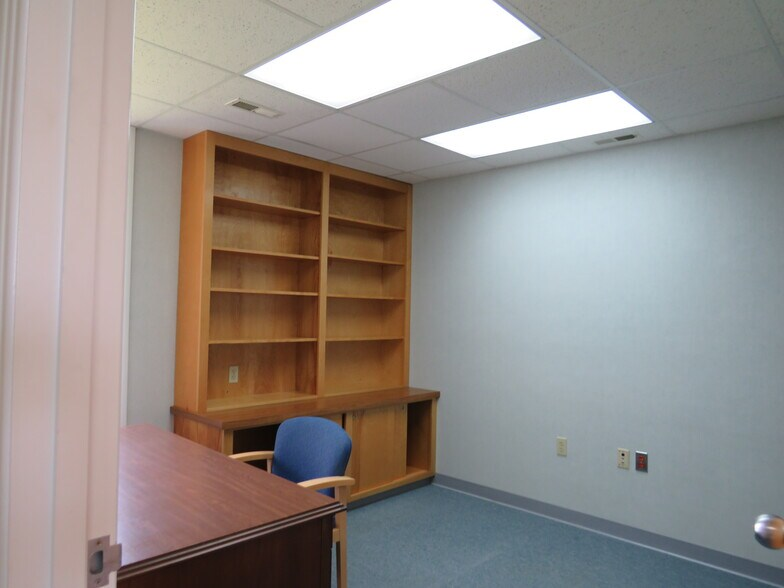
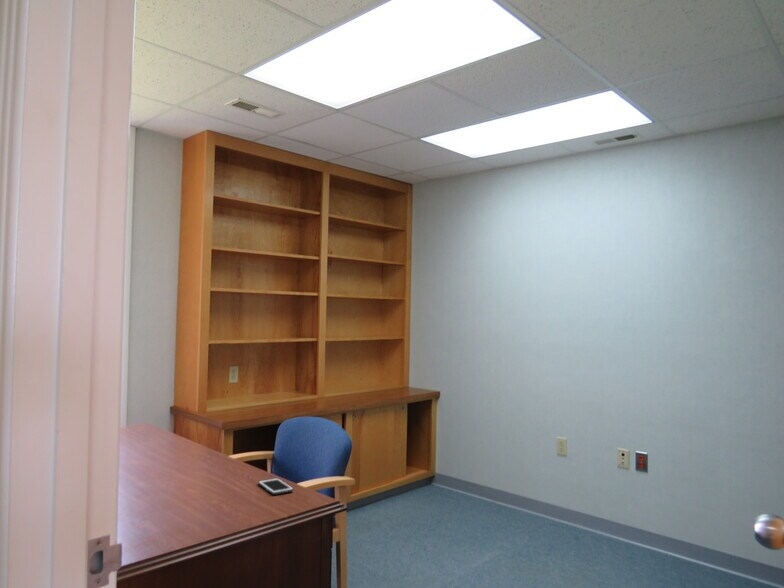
+ cell phone [257,477,294,496]
